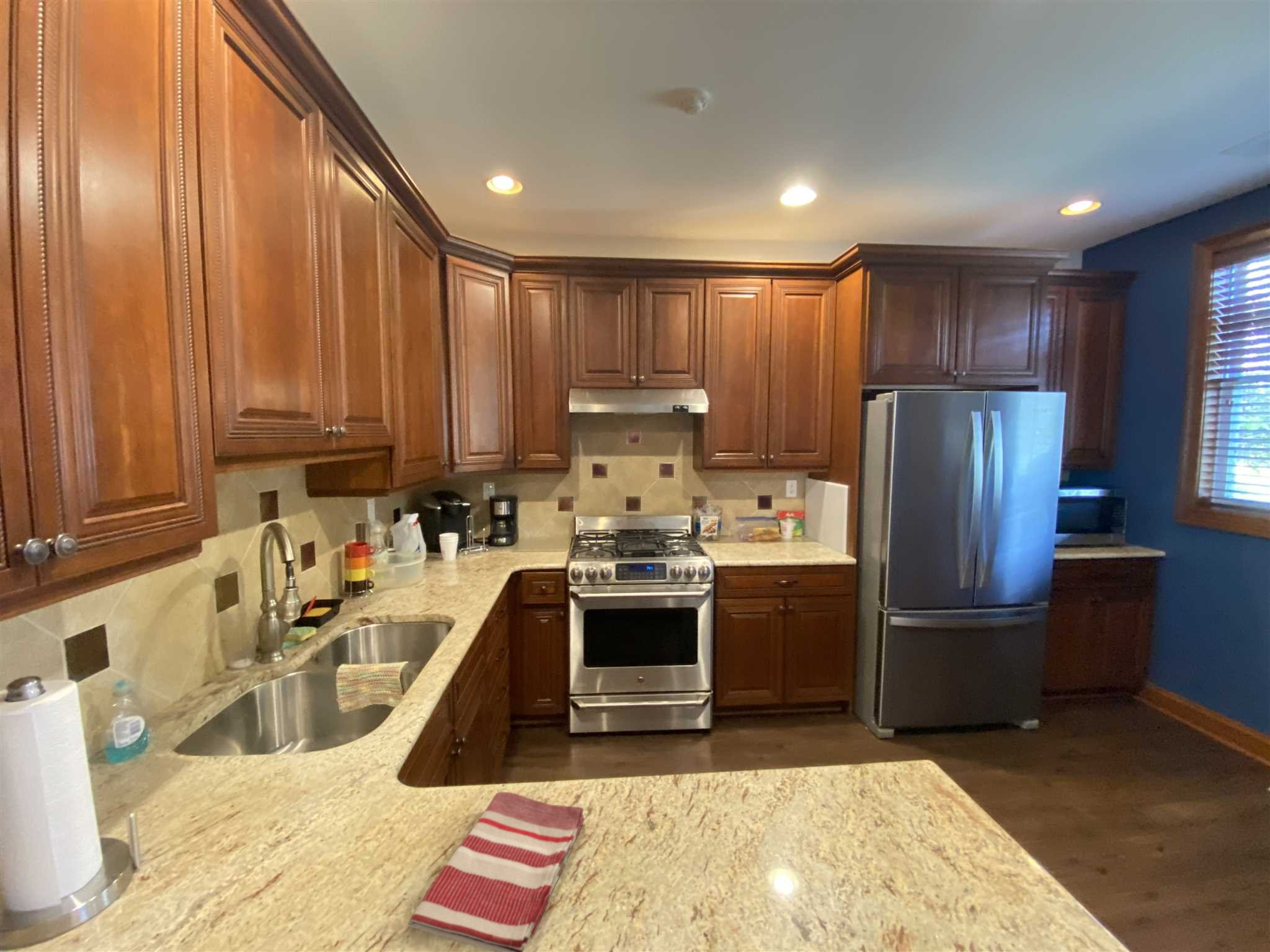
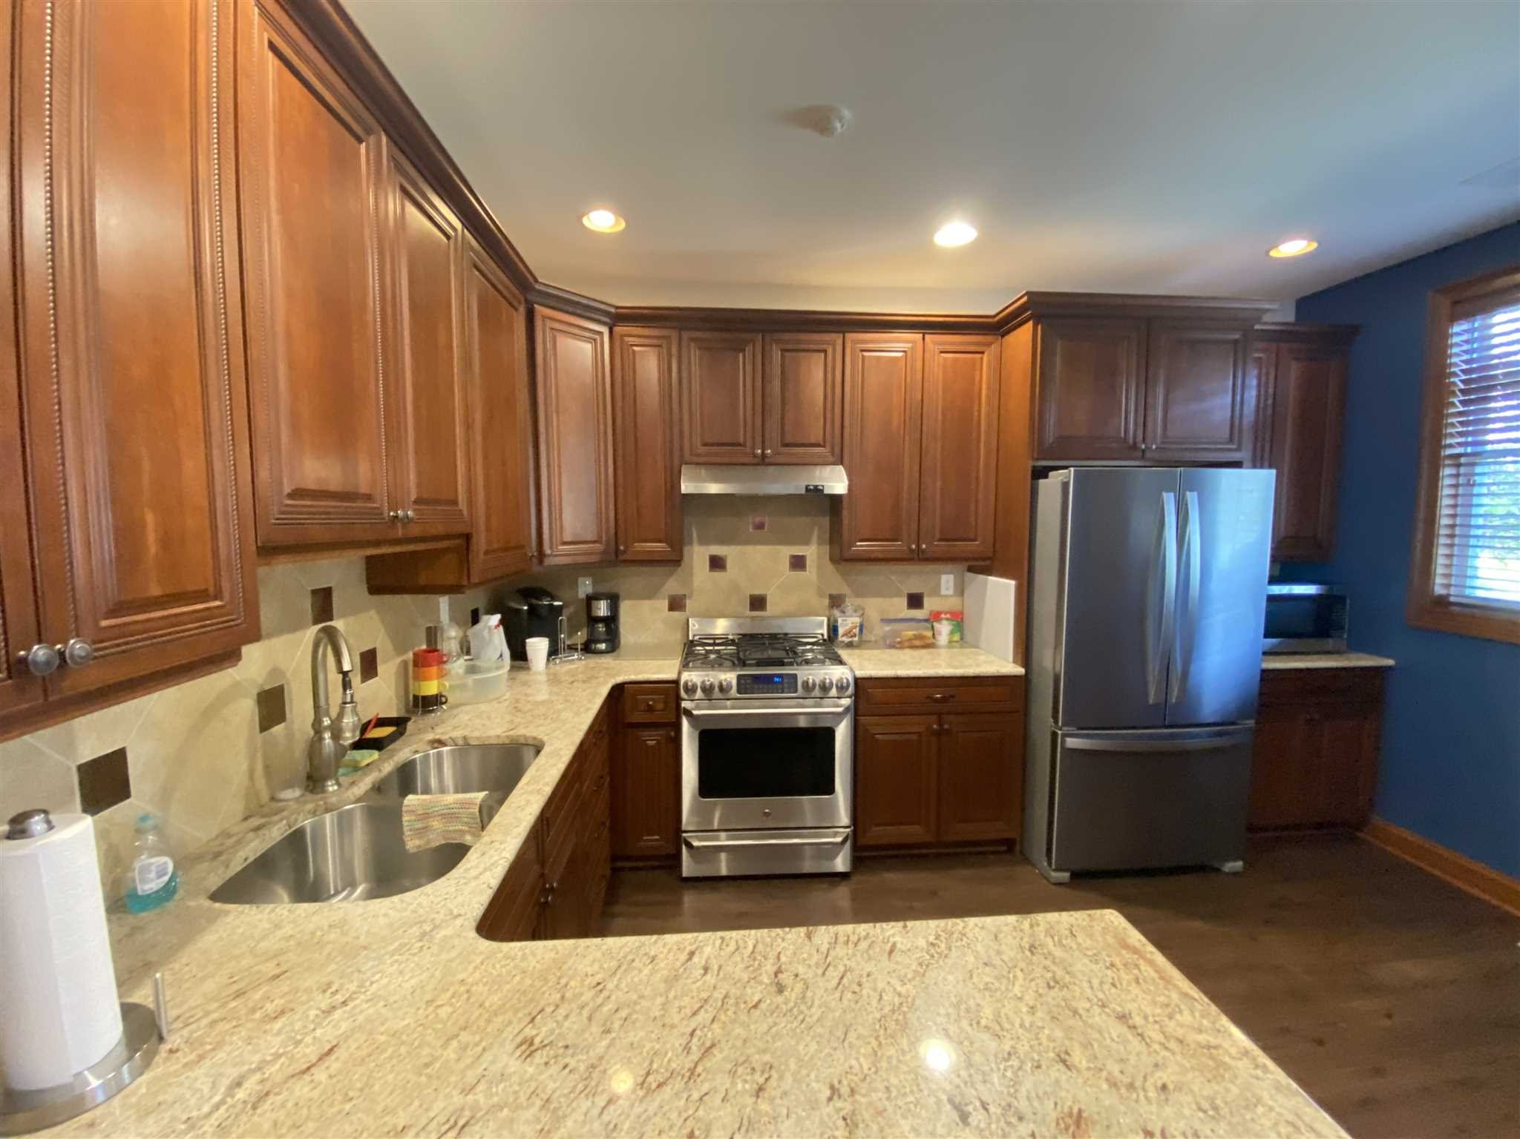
- dish towel [408,791,585,952]
